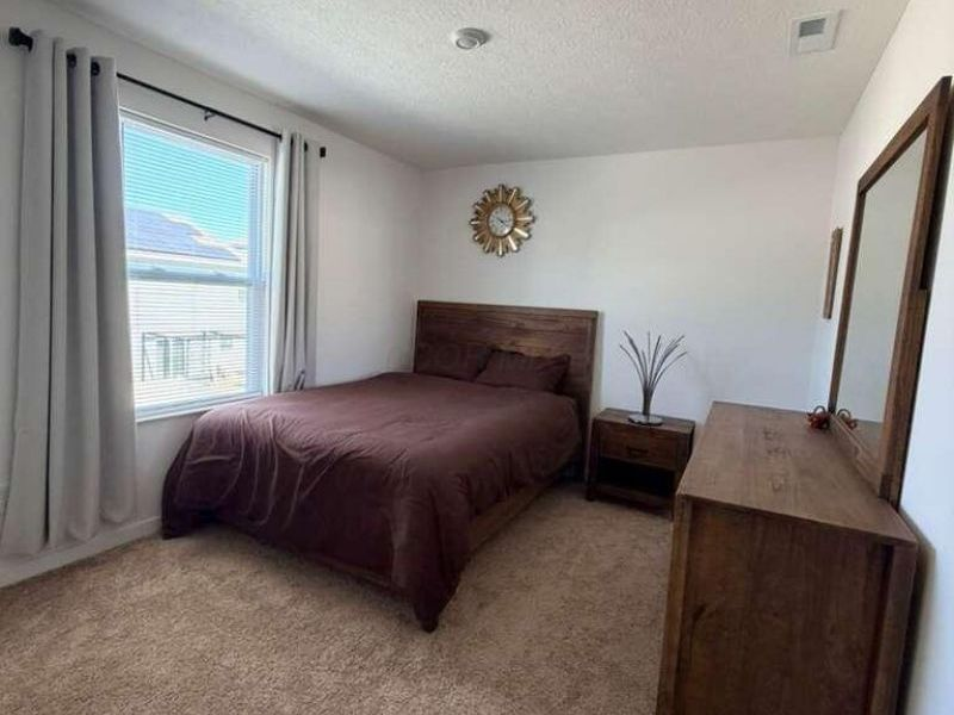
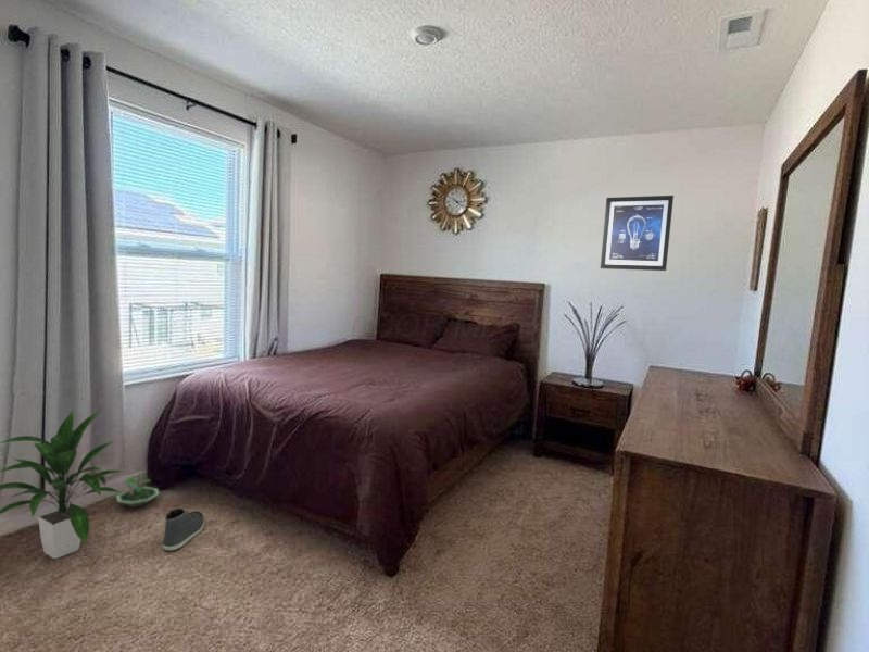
+ terrarium [115,467,161,509]
+ indoor plant [0,409,124,560]
+ wall art [600,195,675,272]
+ sneaker [162,507,205,551]
